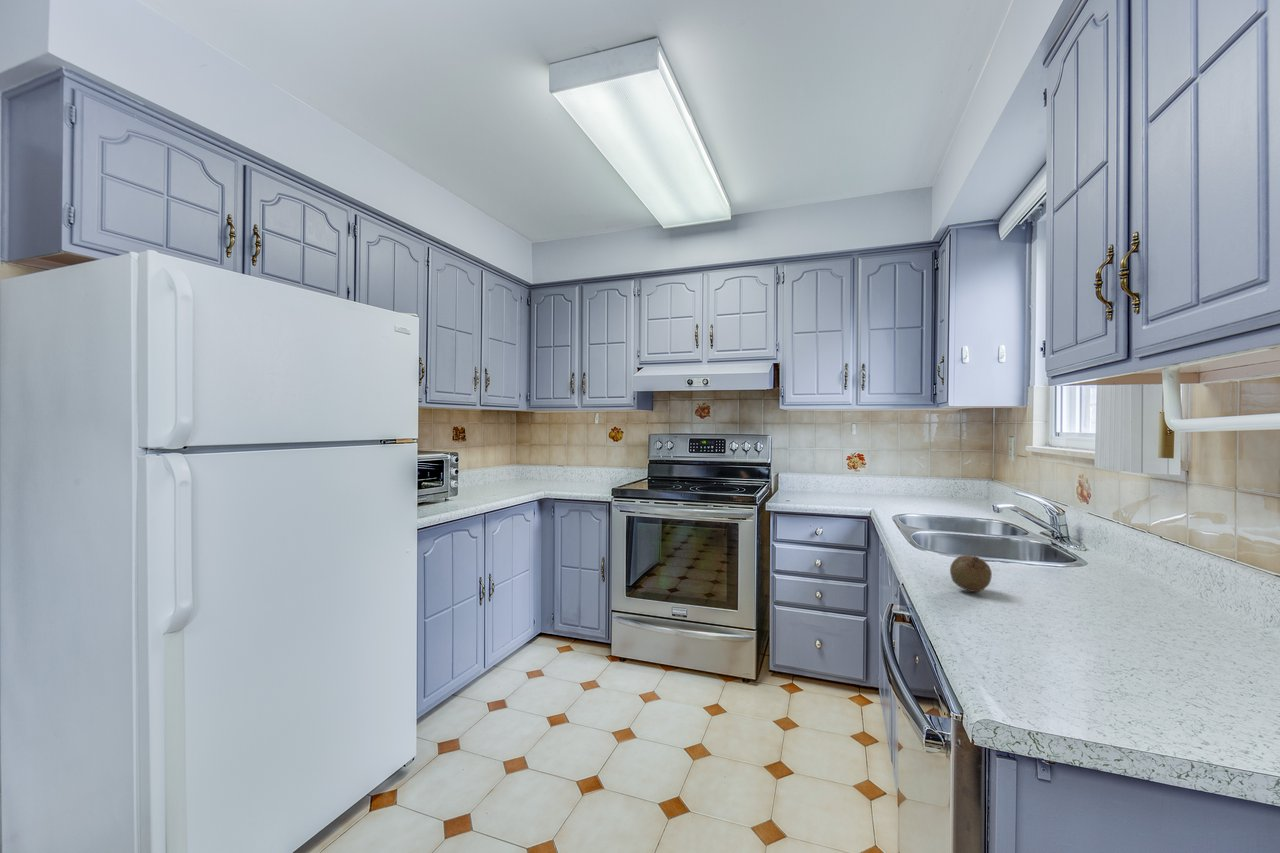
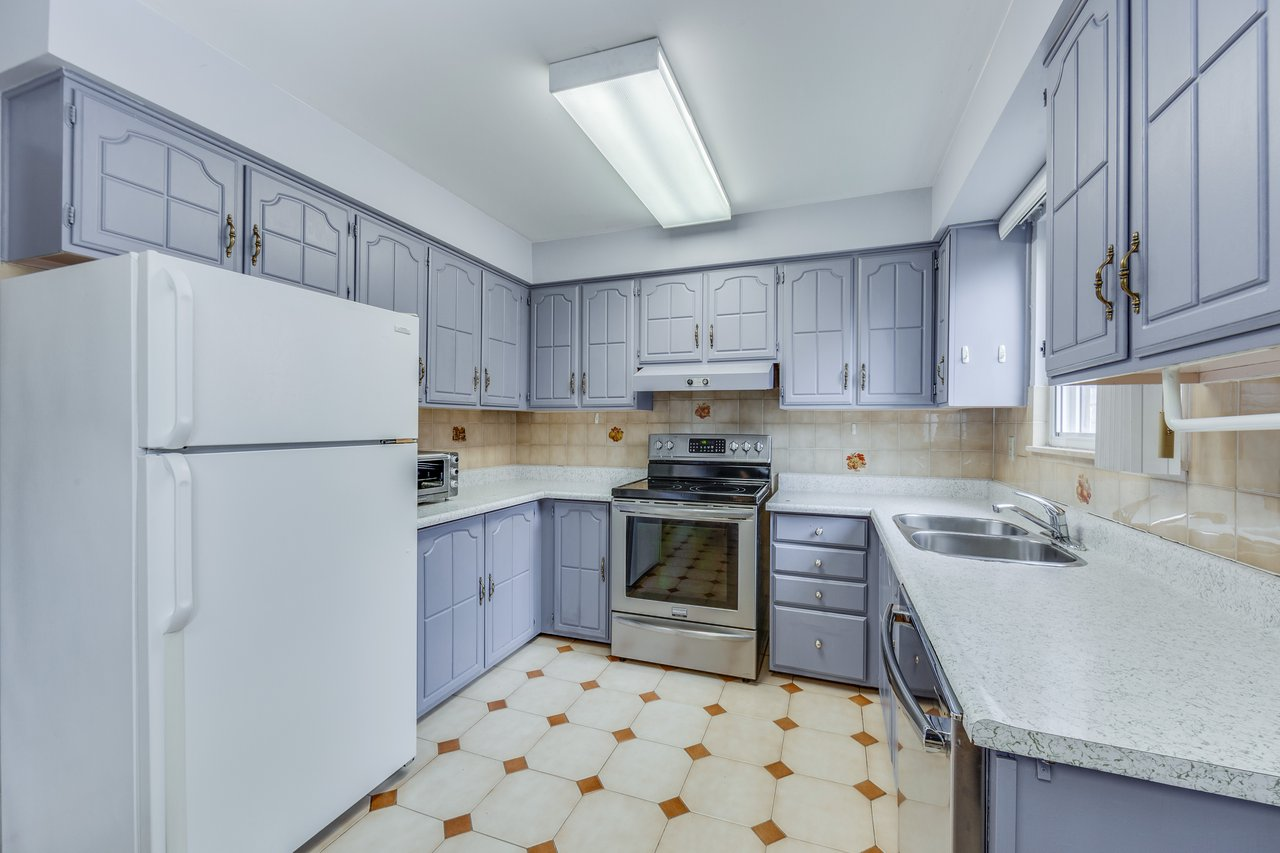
- fruit [949,554,993,593]
